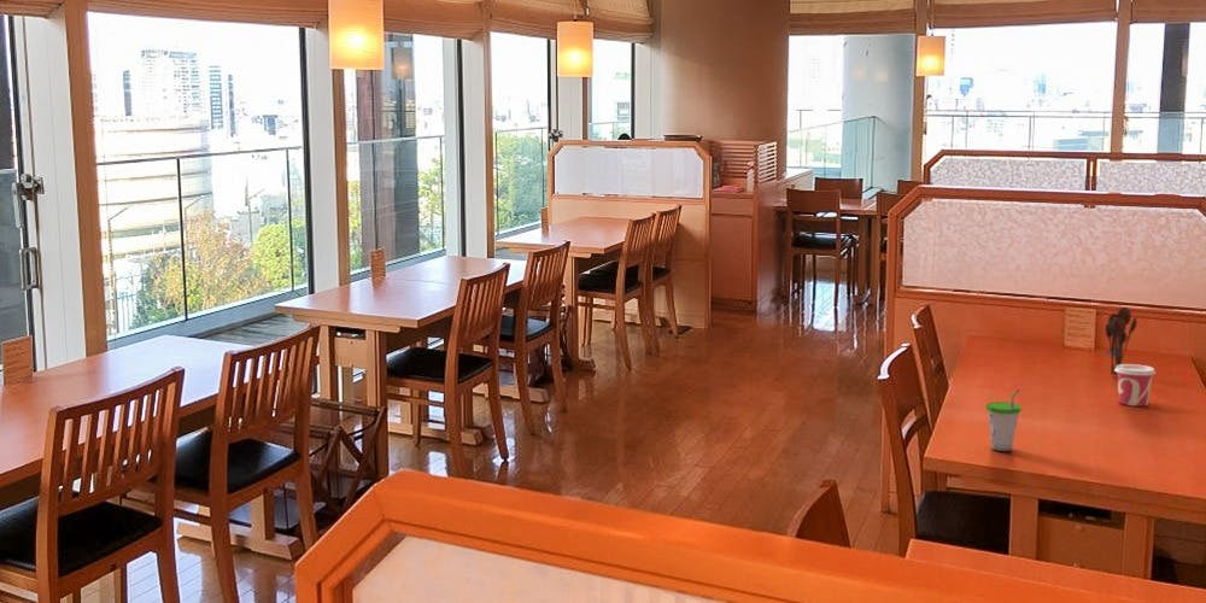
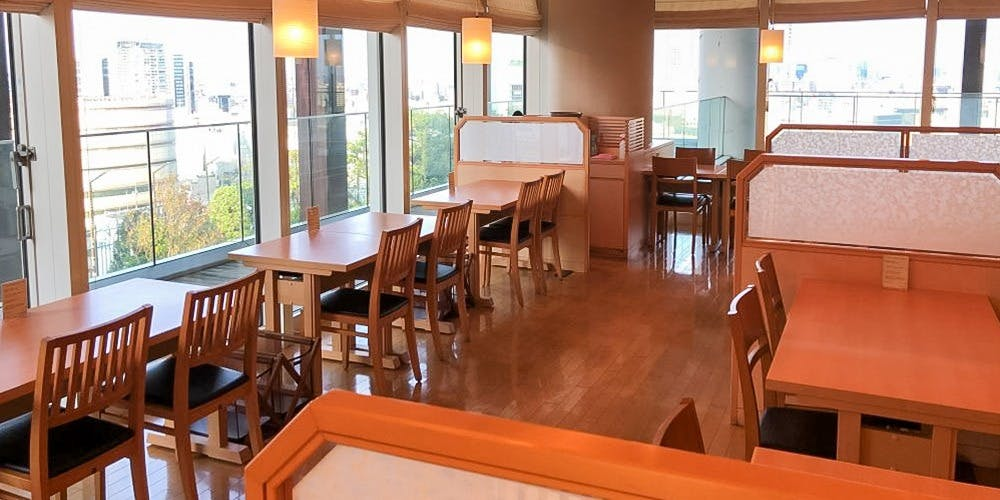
- cup [1114,363,1157,408]
- utensil holder [1103,306,1138,376]
- cup [985,388,1023,452]
